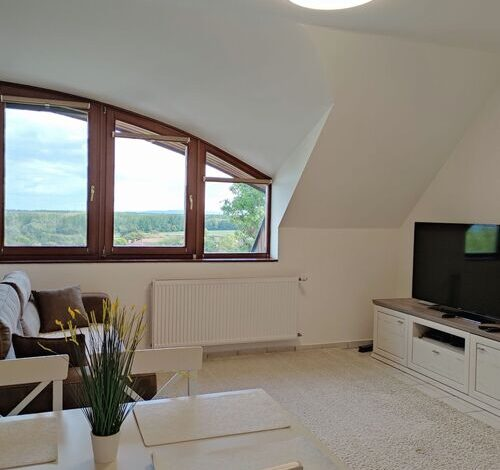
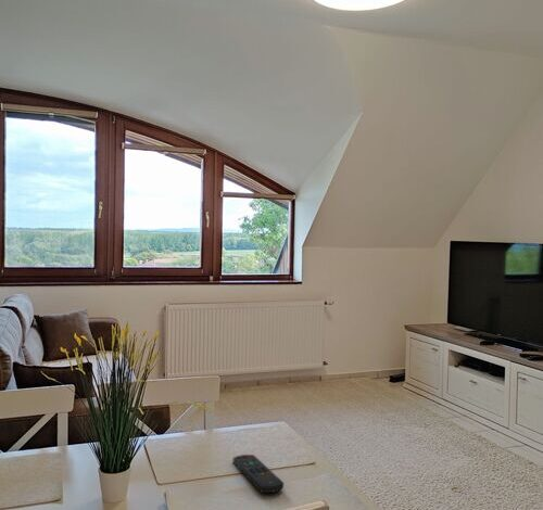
+ remote control [232,454,285,494]
